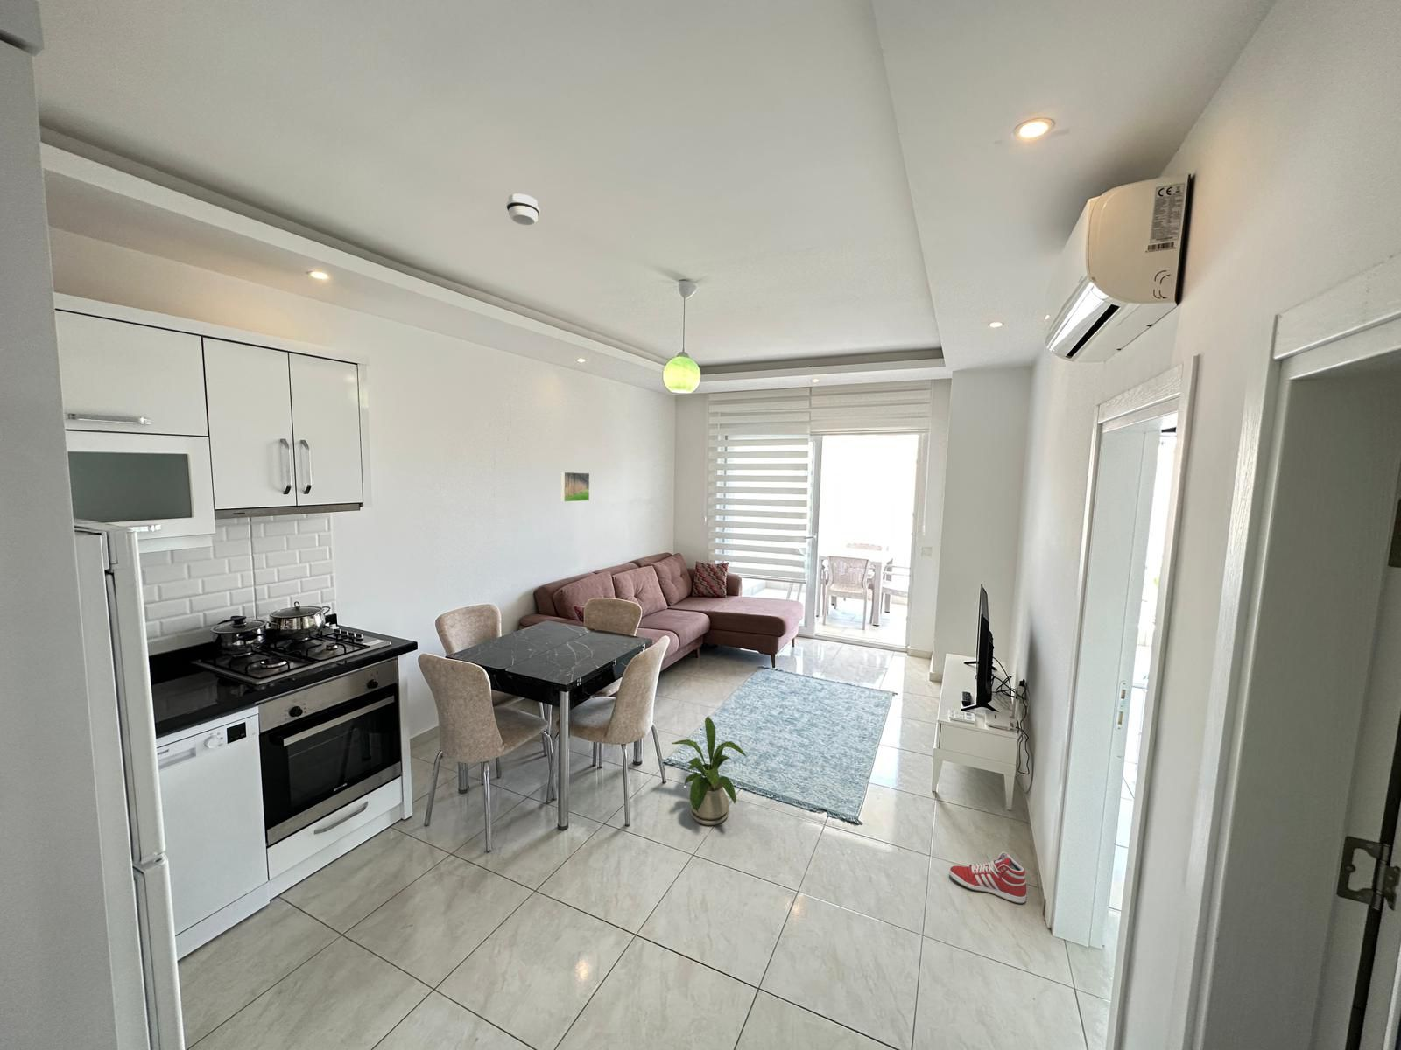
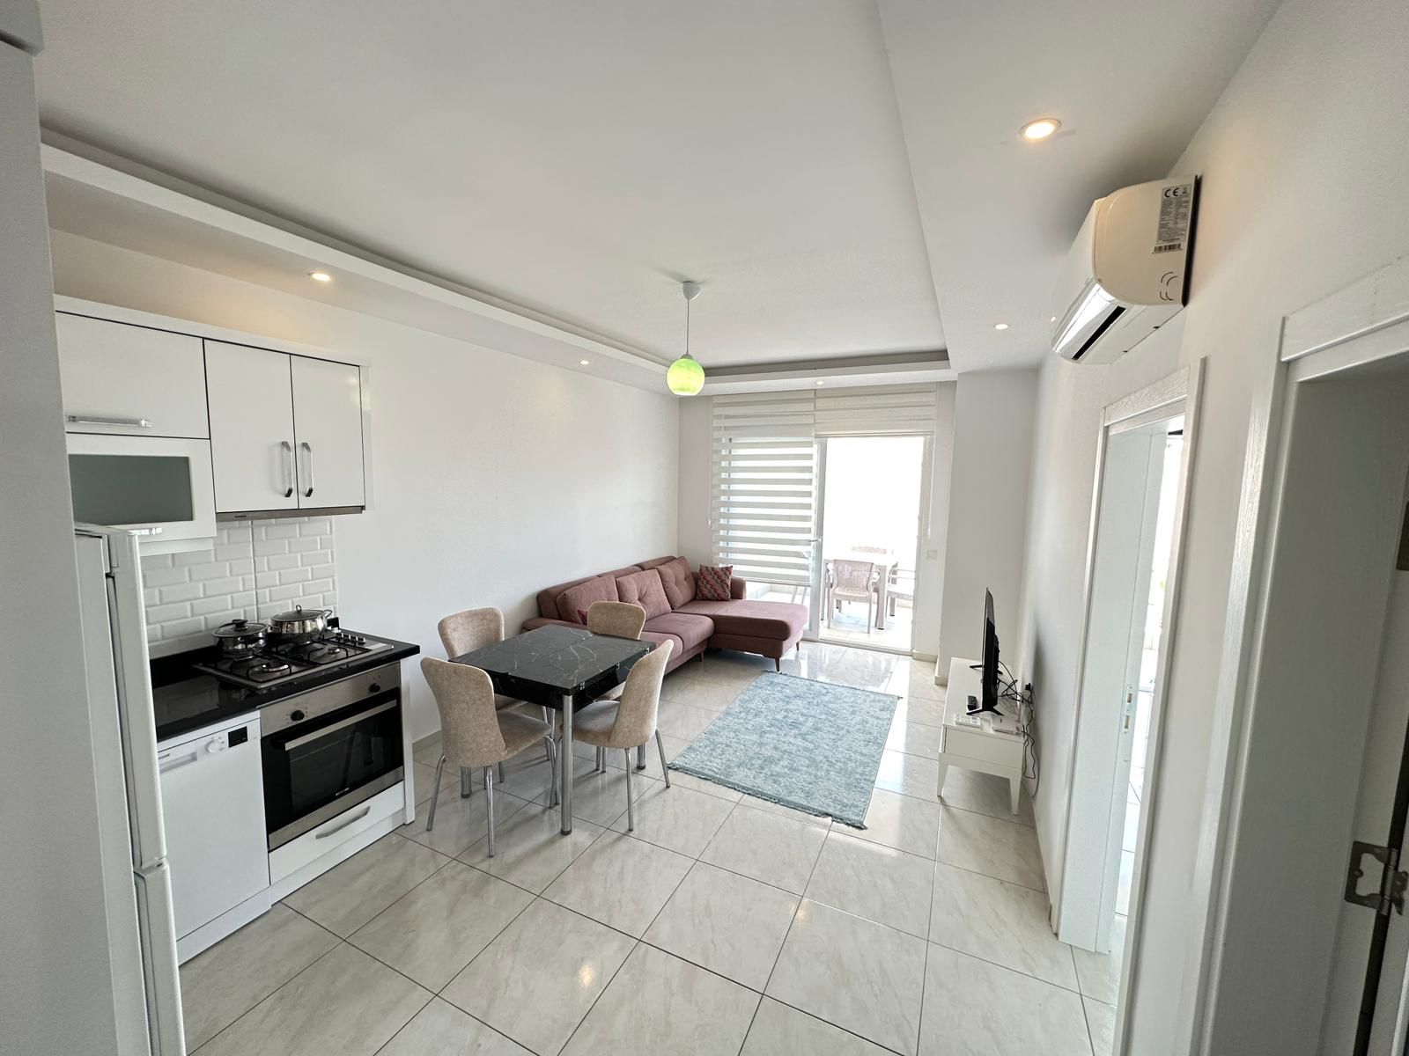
- sneaker [949,851,1027,904]
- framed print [560,471,590,503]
- house plant [671,716,748,826]
- smoke detector [505,193,541,226]
